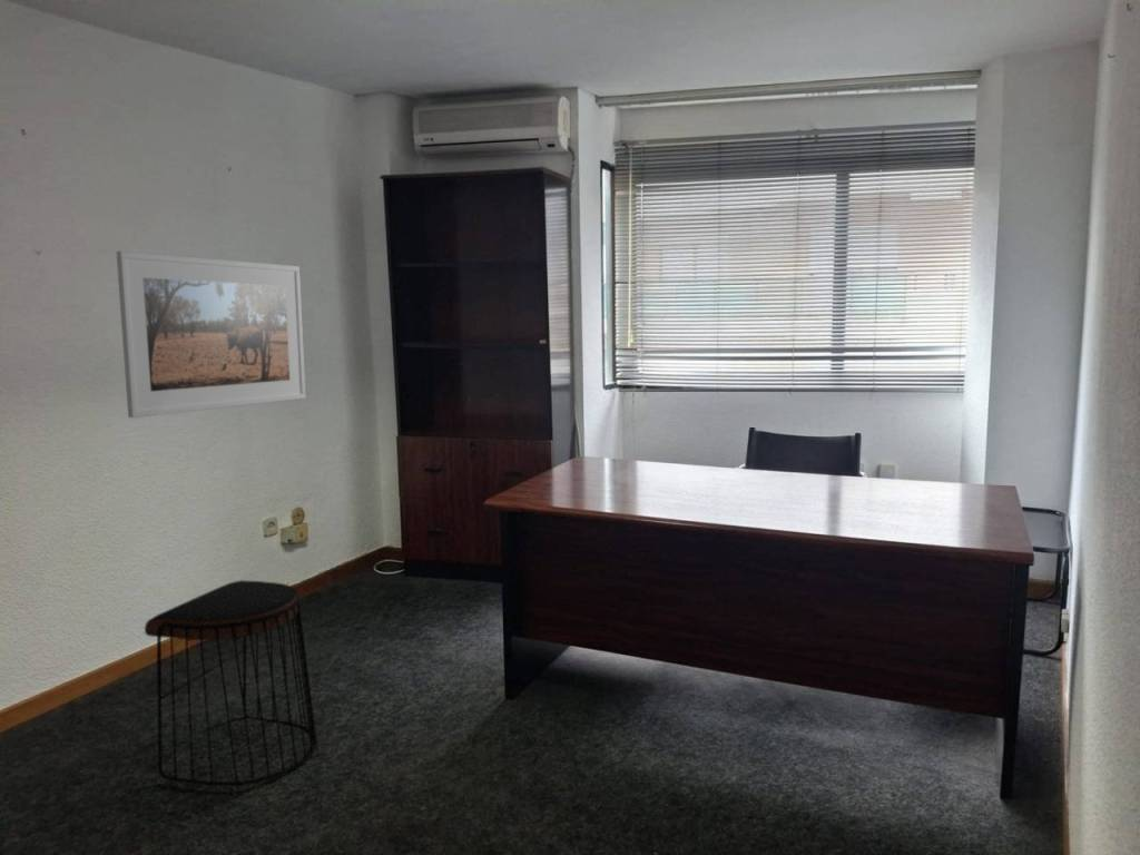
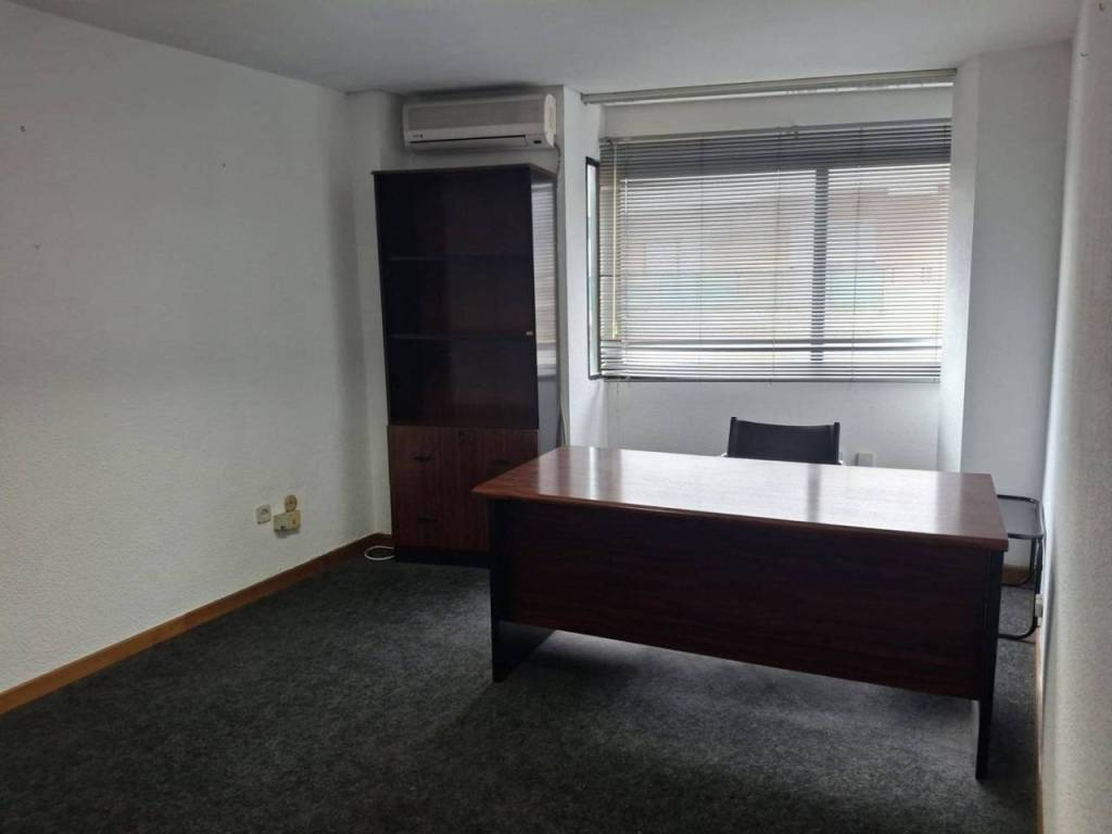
- stool [144,579,318,787]
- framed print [116,249,307,419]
